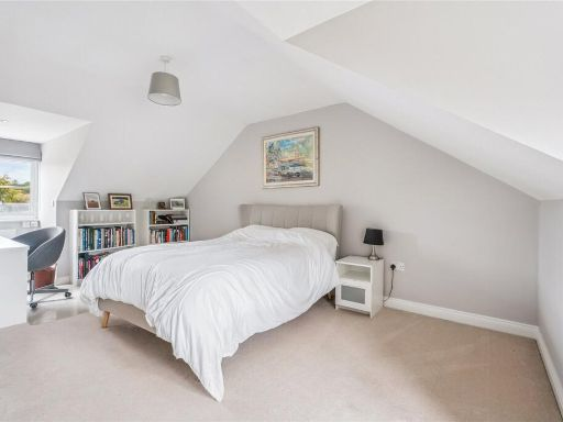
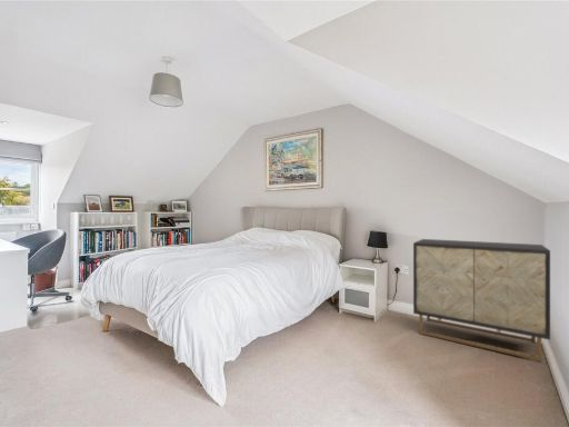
+ cabinet [412,238,551,364]
